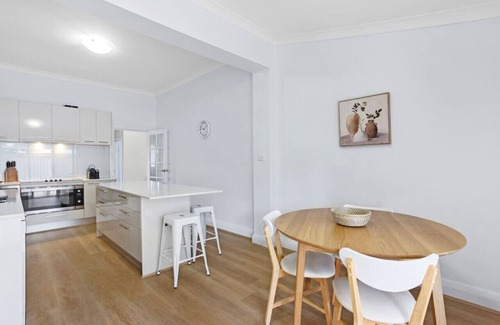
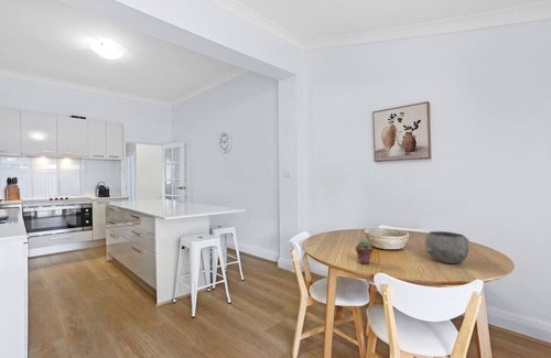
+ potted succulent [355,239,375,265]
+ bowl [424,230,471,264]
